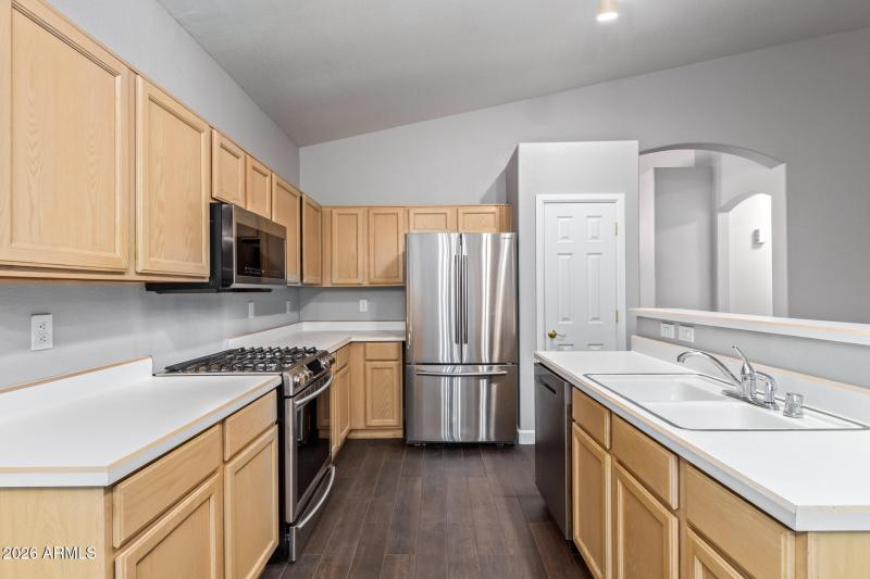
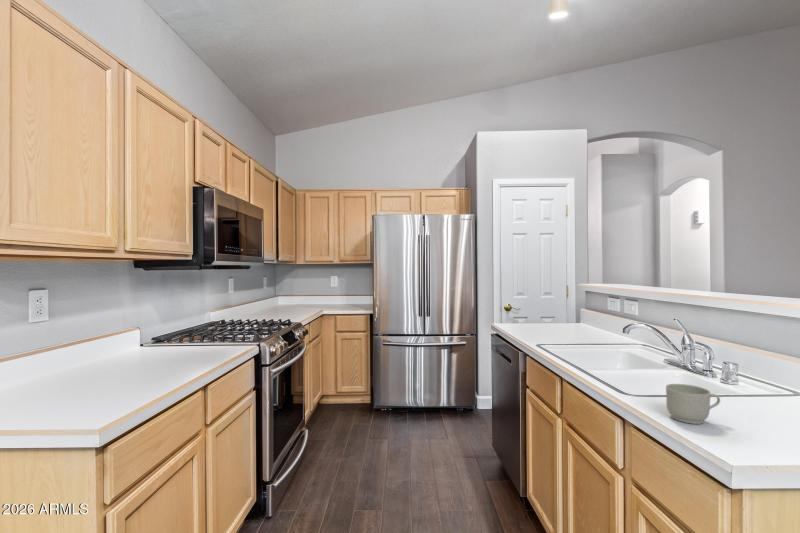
+ mug [665,383,721,425]
